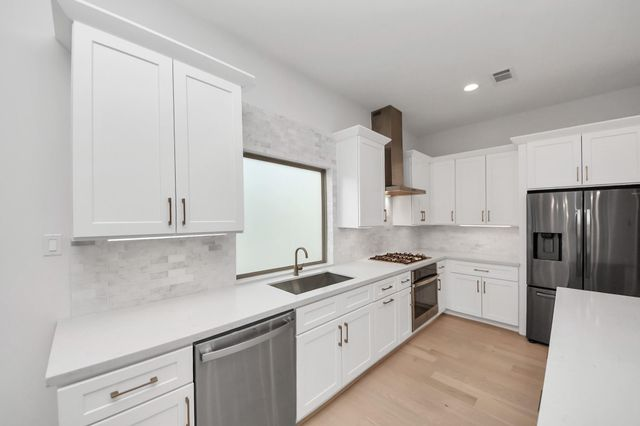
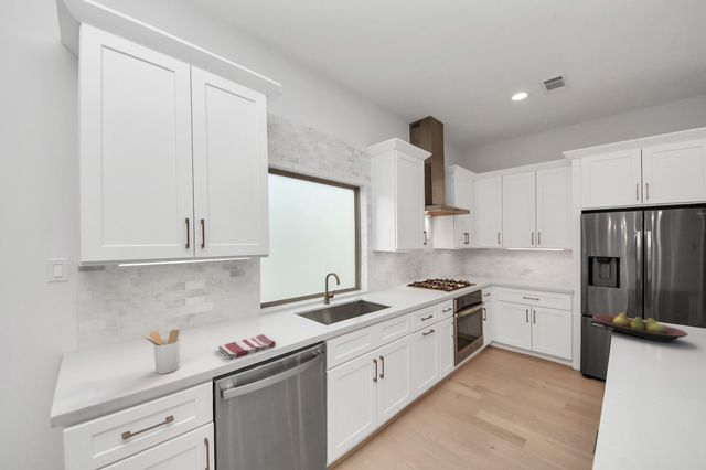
+ utensil holder [141,329,182,375]
+ dish towel [217,333,277,360]
+ fruit bowl [591,312,689,343]
